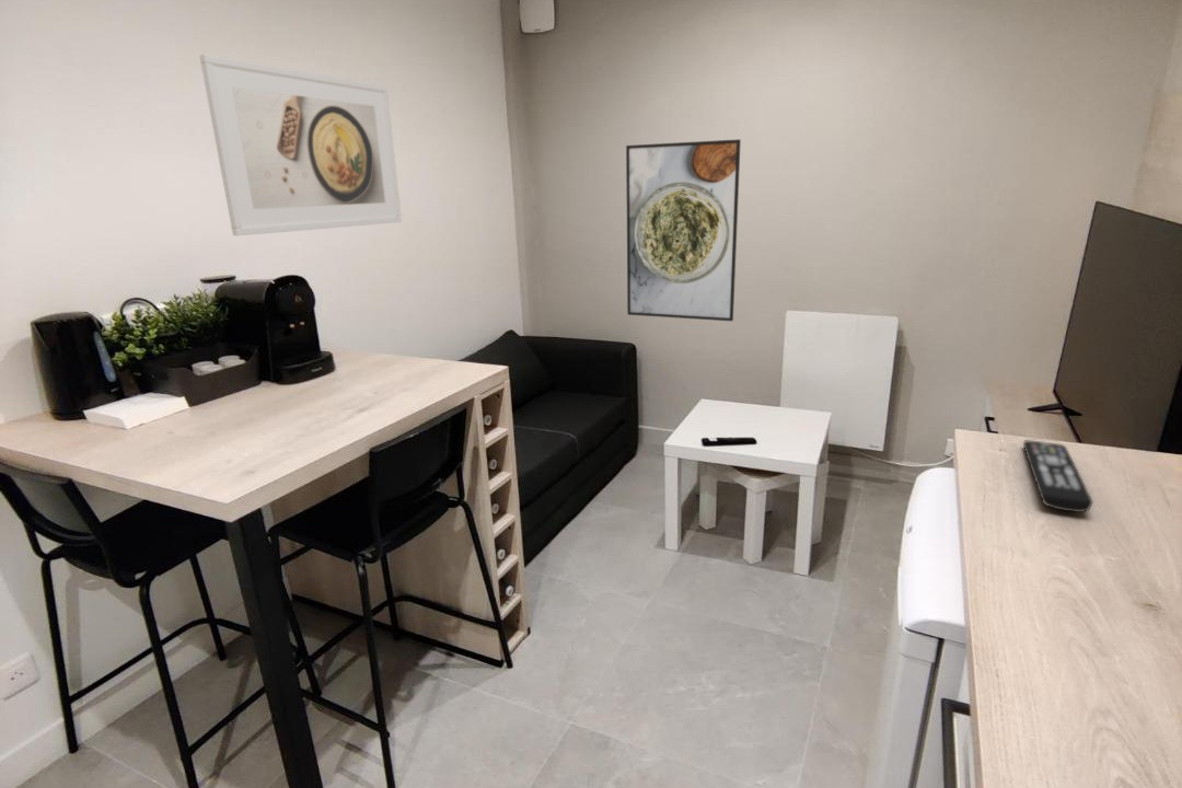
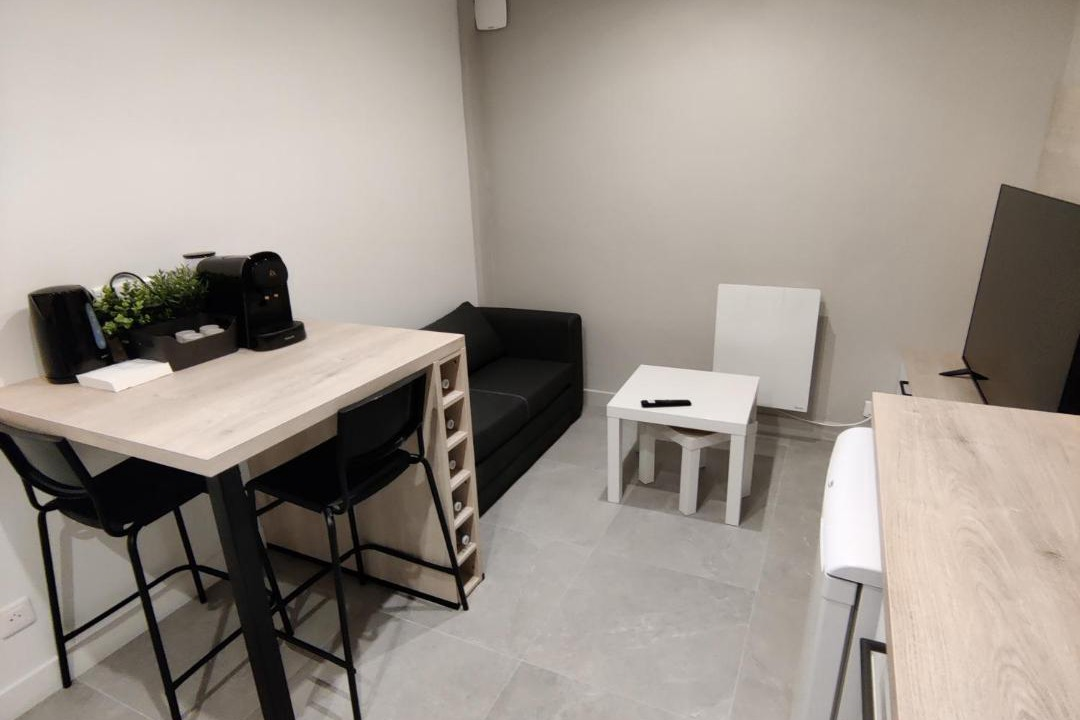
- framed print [625,138,742,322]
- remote control [1022,439,1094,513]
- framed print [198,53,403,236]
